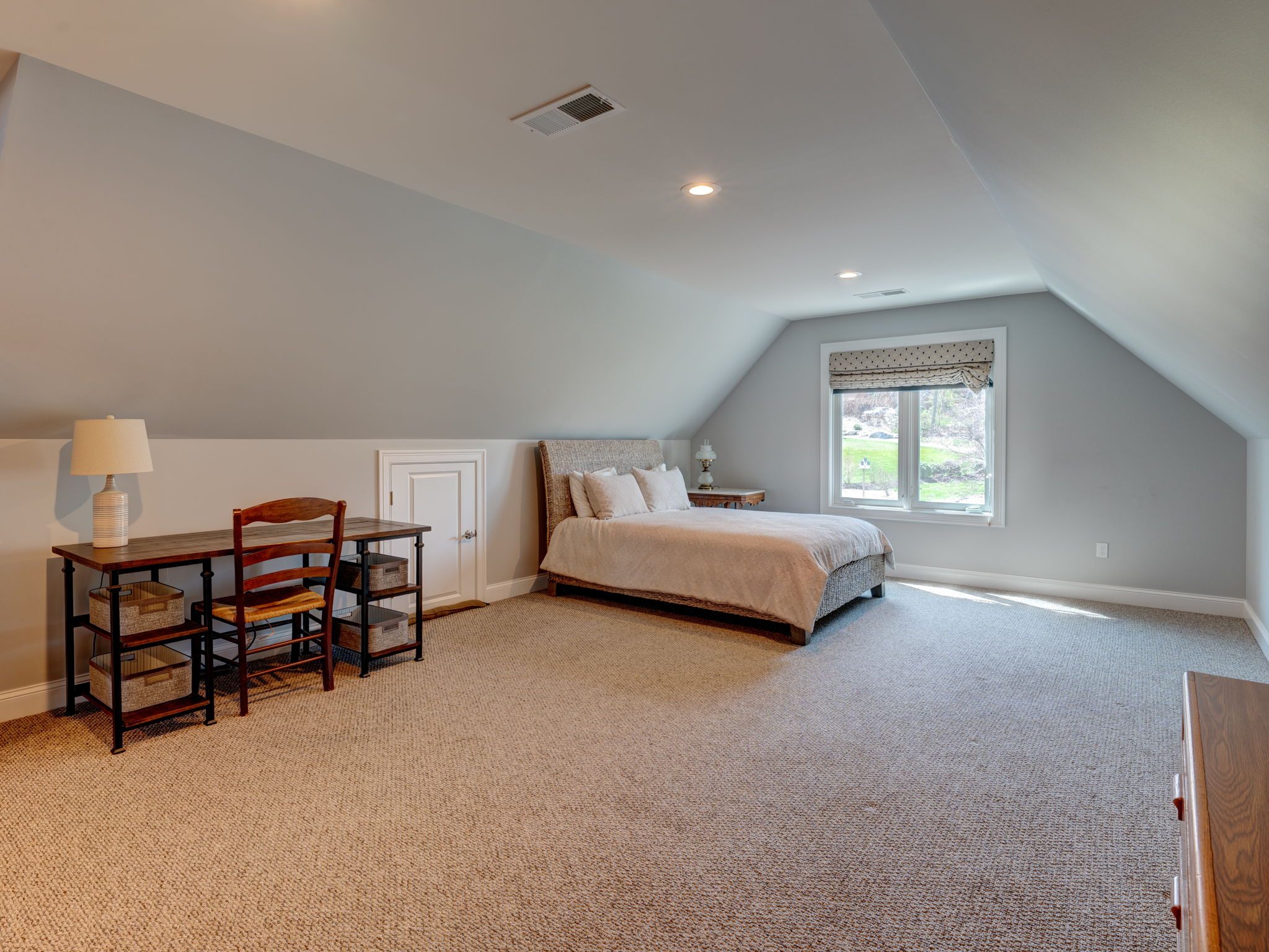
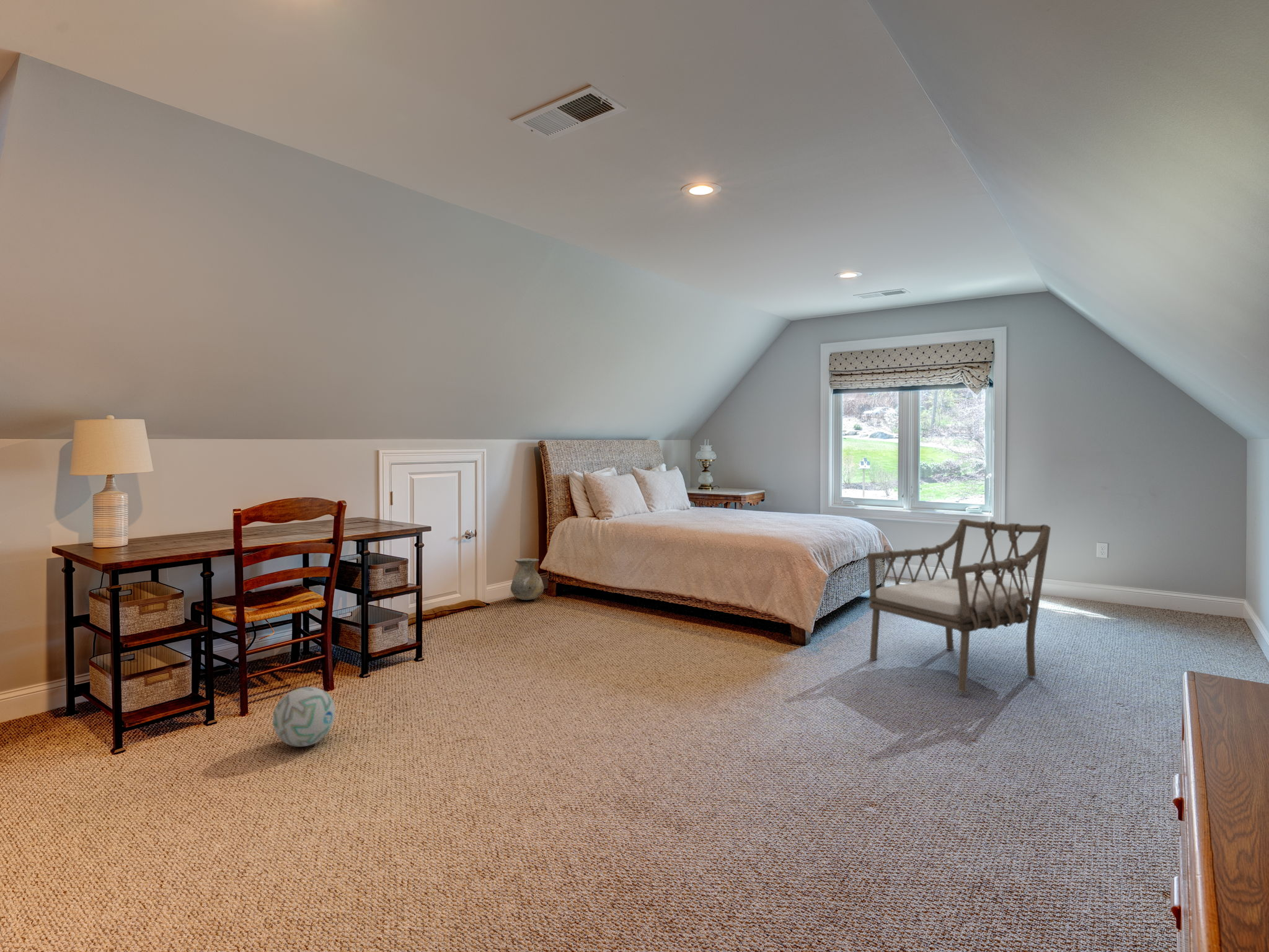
+ armchair [867,518,1051,693]
+ ball [272,686,336,747]
+ vase [510,558,544,601]
